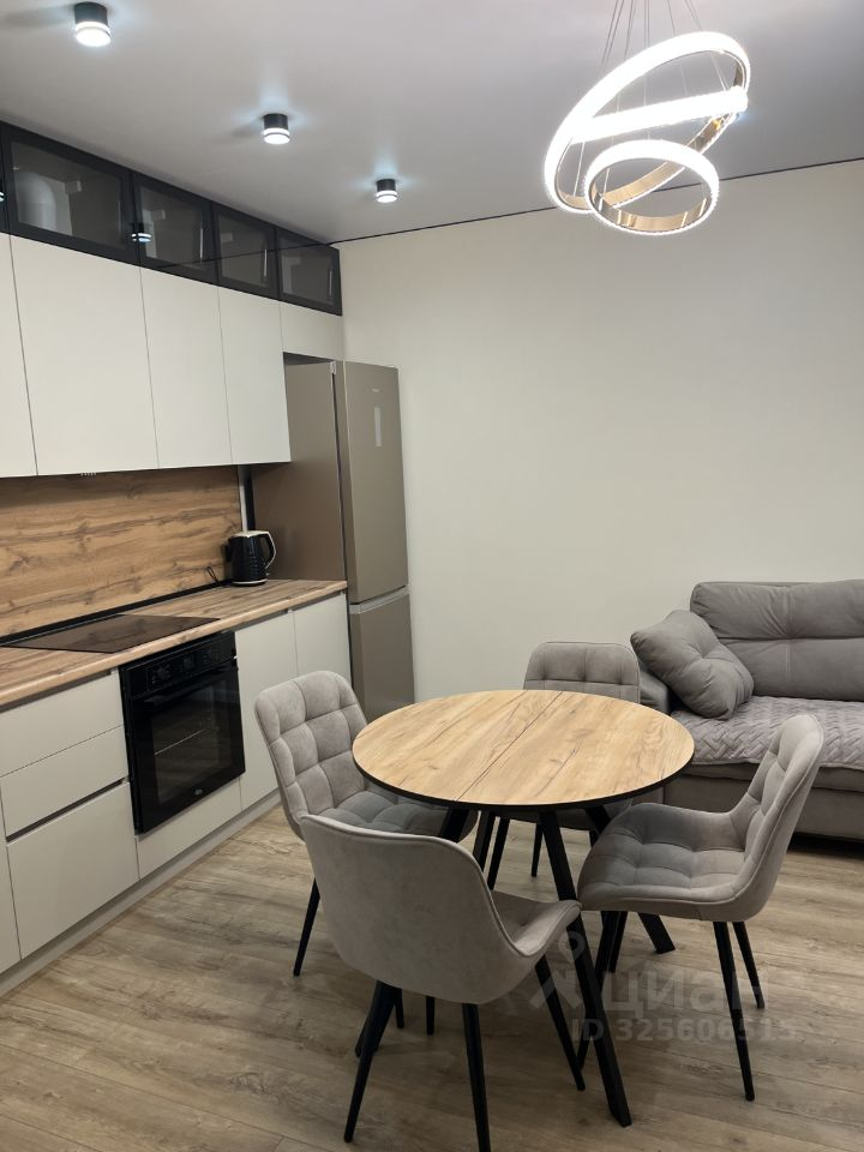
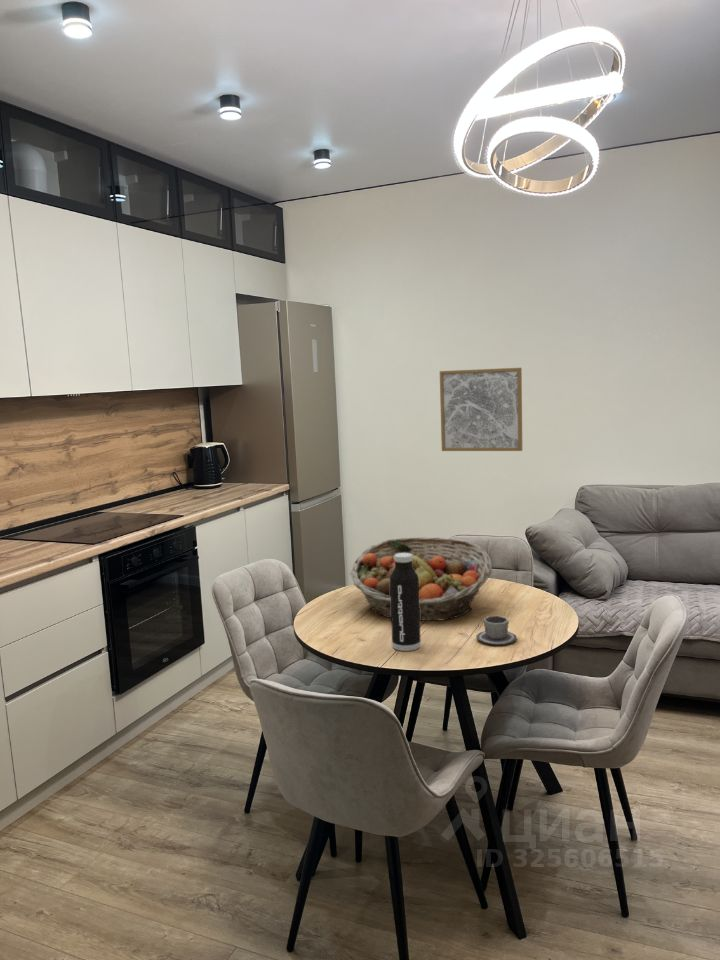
+ water bottle [390,553,422,652]
+ fruit basket [349,536,493,622]
+ cup [476,615,518,646]
+ wall art [439,367,523,452]
